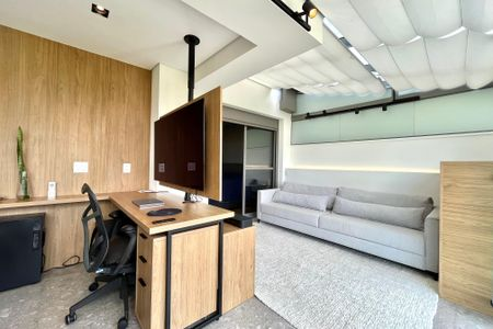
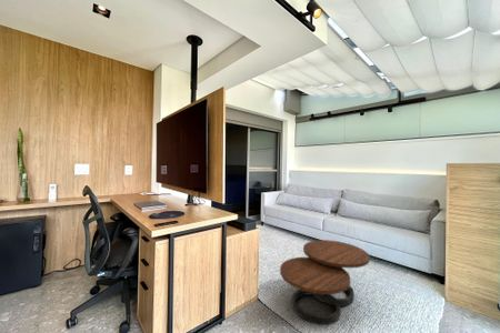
+ coffee table [279,239,371,325]
